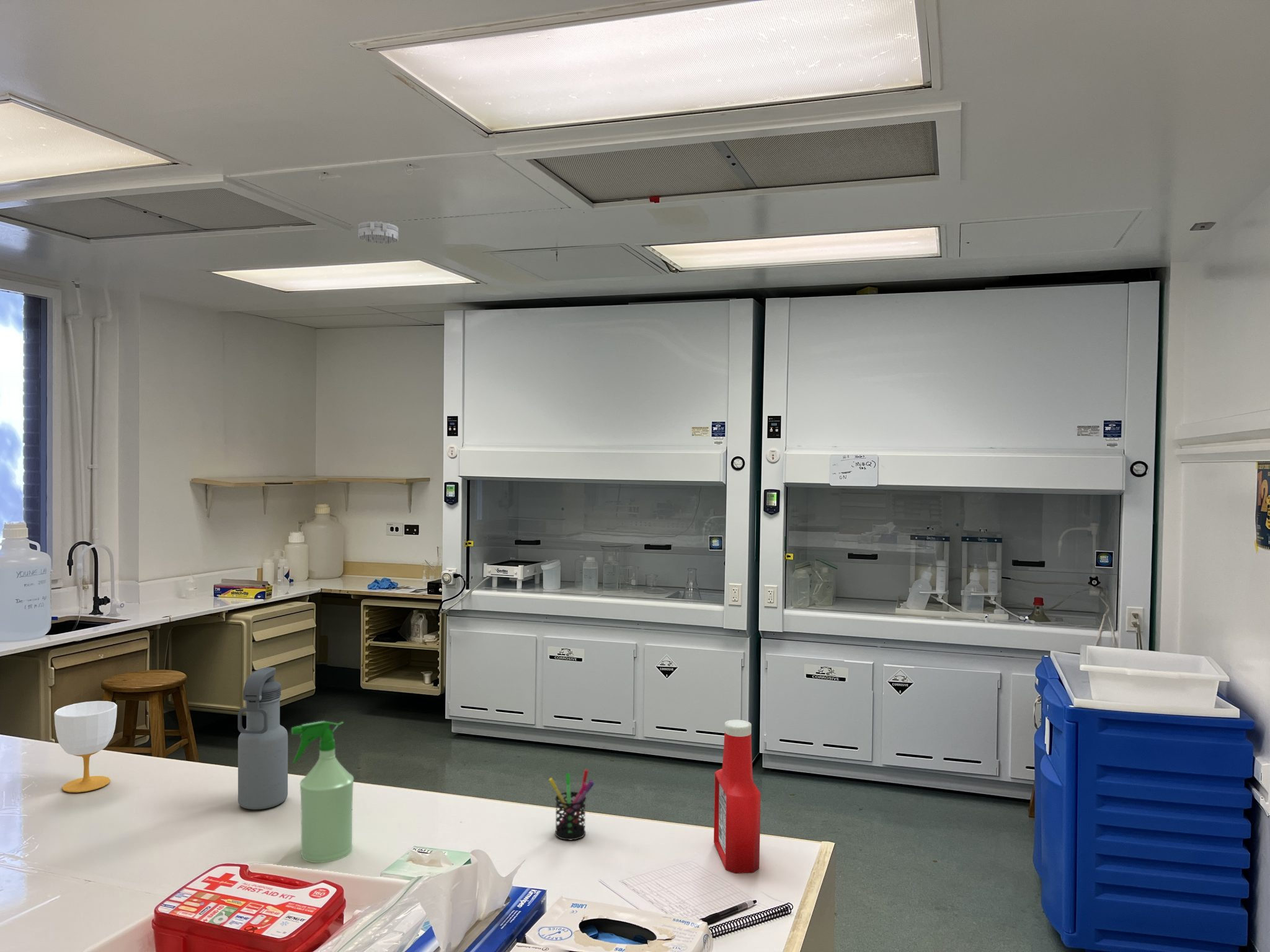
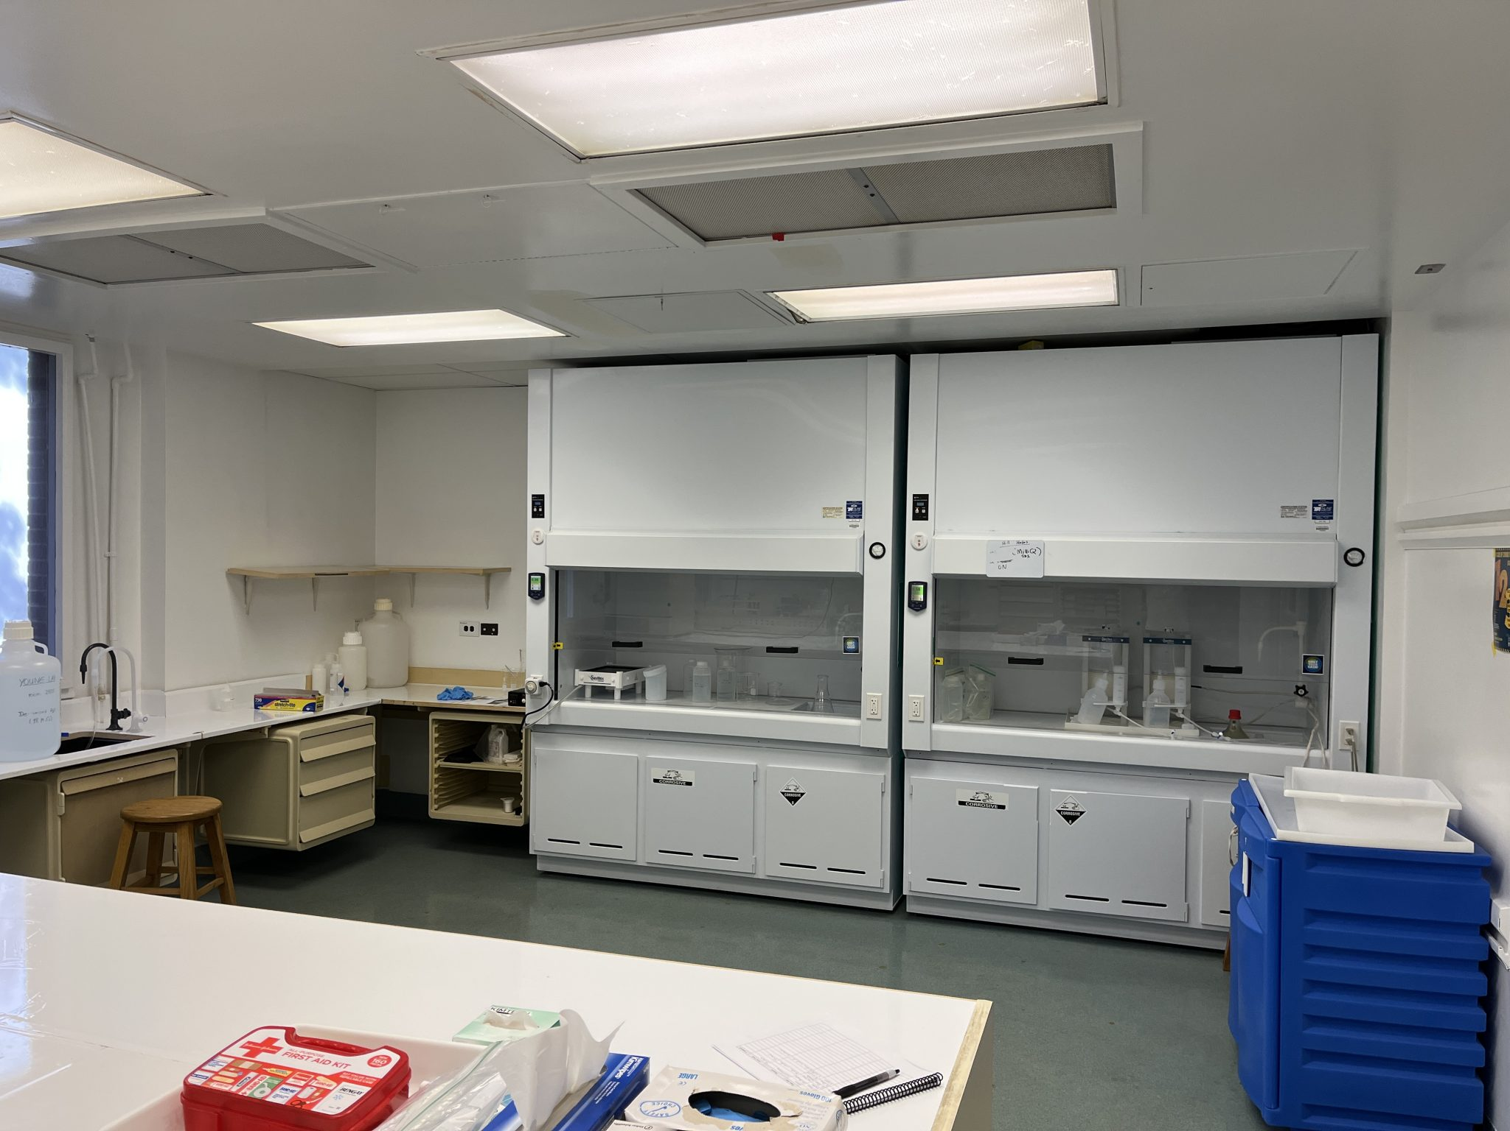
- pen holder [548,769,595,840]
- water bottle [237,667,288,810]
- spray bottle [291,720,354,863]
- soap bottle [713,719,762,874]
- cup [53,700,118,793]
- smoke detector [358,221,399,244]
